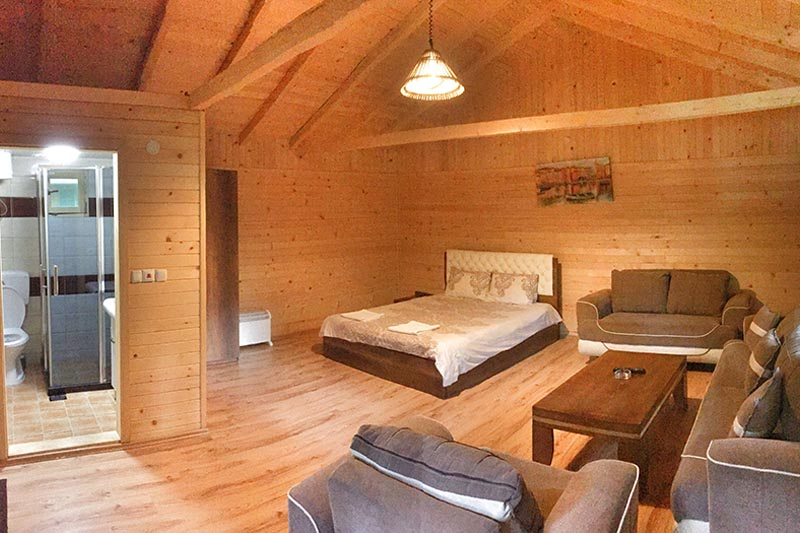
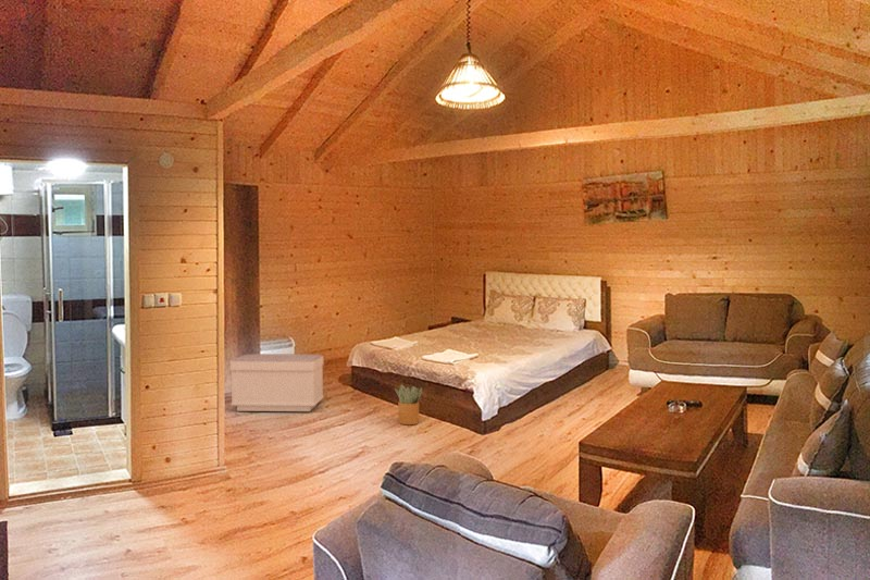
+ bench [229,353,325,412]
+ potted plant [394,383,423,425]
